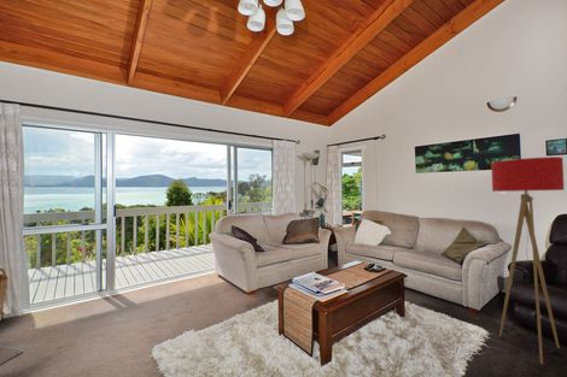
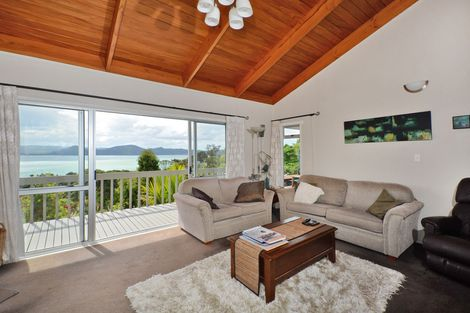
- floor lamp [490,155,566,365]
